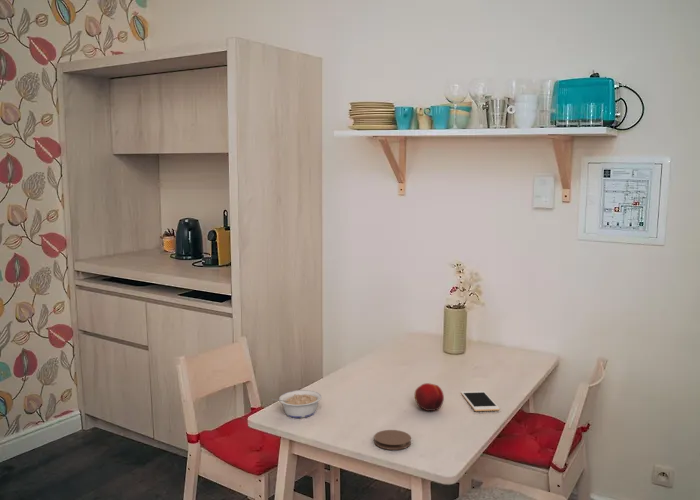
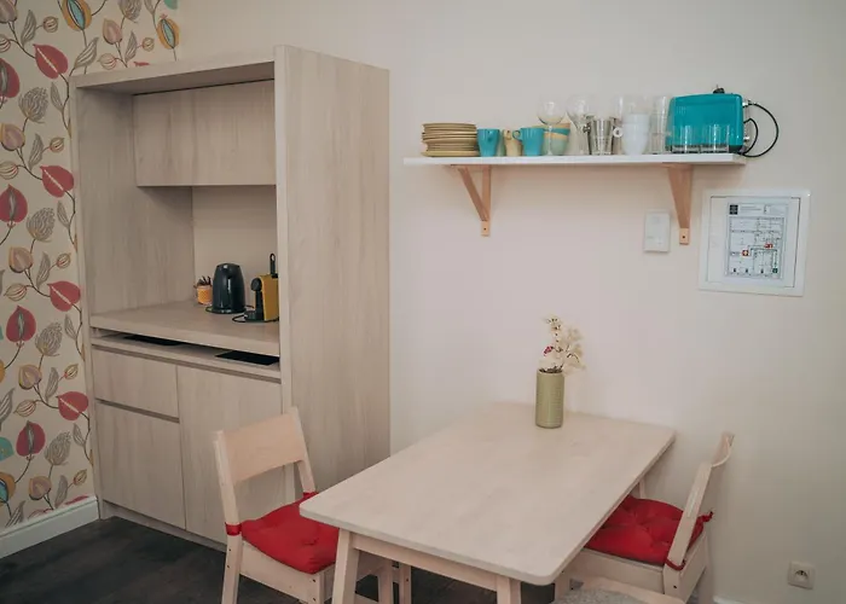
- cell phone [460,390,501,412]
- fruit [413,382,445,412]
- coaster [373,429,412,451]
- legume [270,389,323,419]
